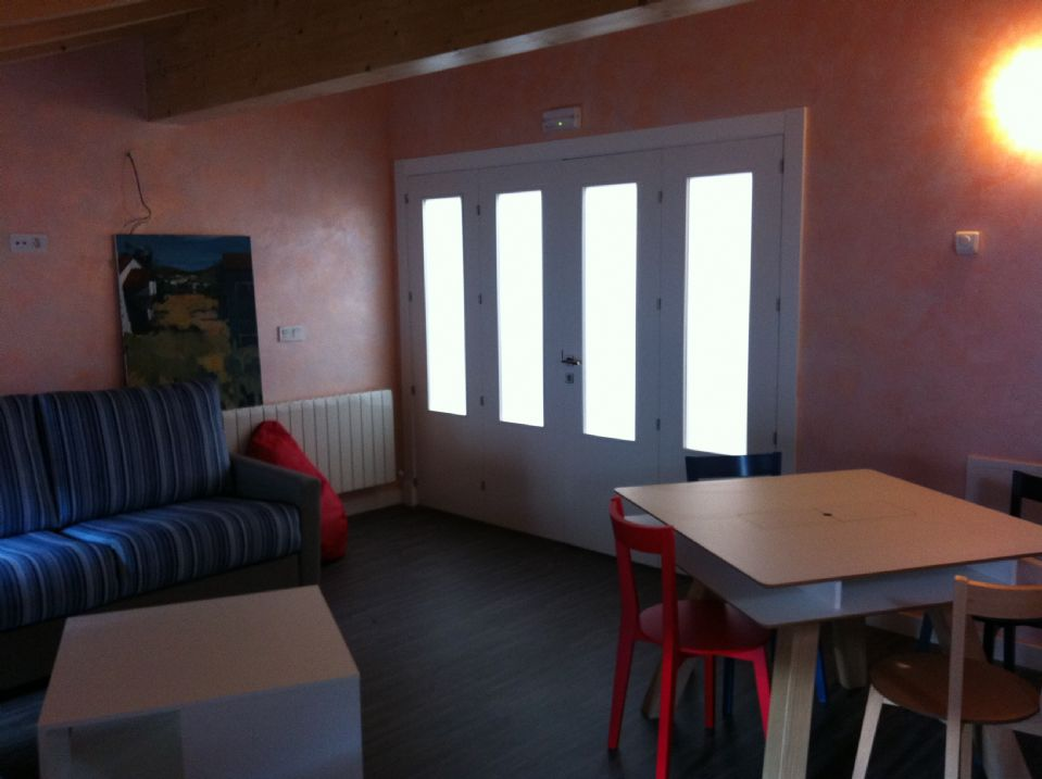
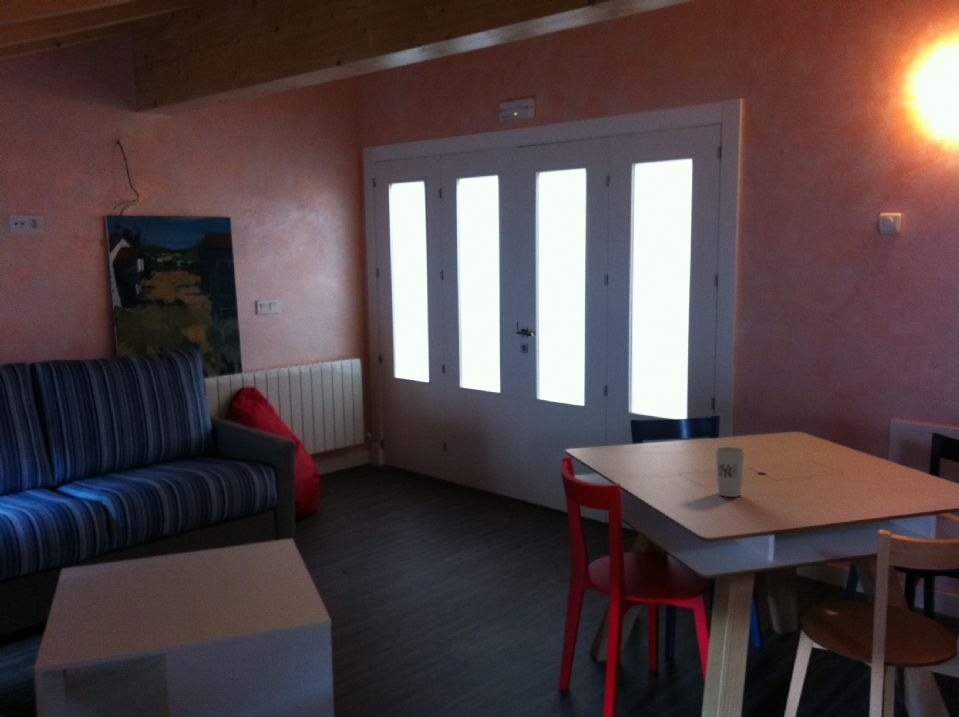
+ cup [715,446,746,498]
